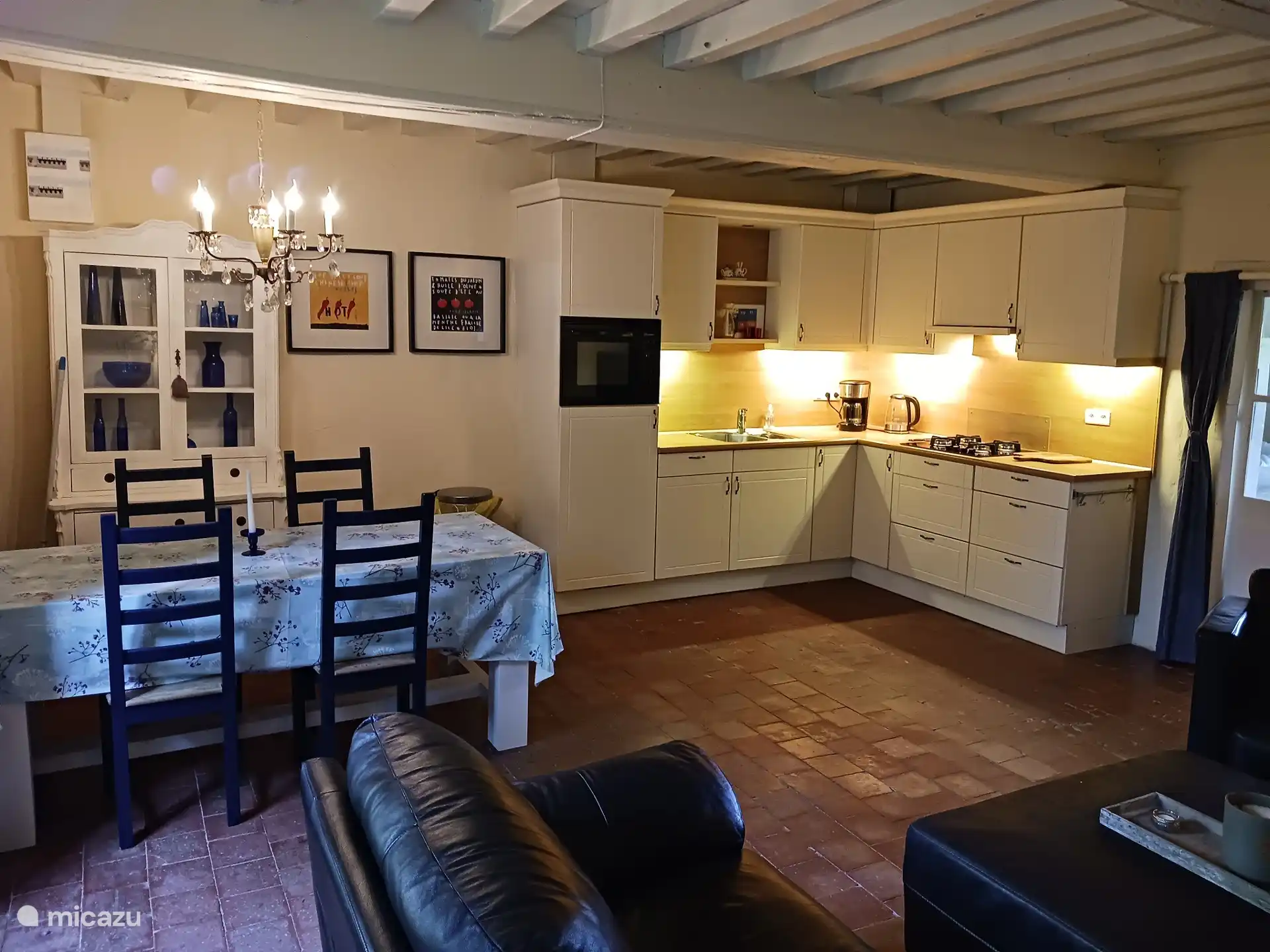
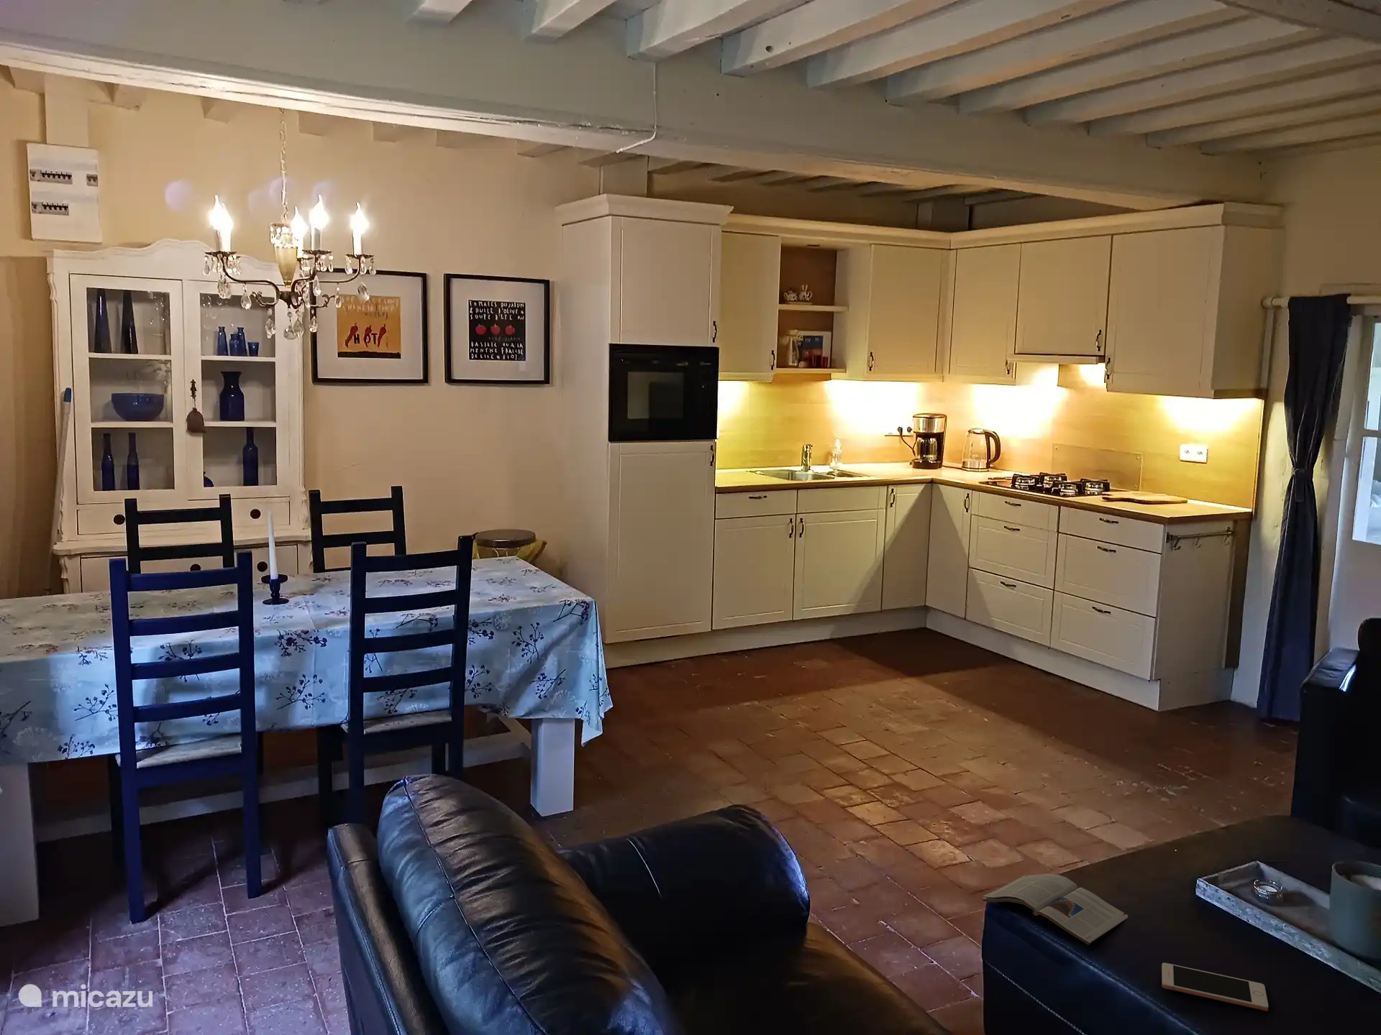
+ magazine [981,873,1129,945]
+ cell phone [1161,962,1269,1012]
